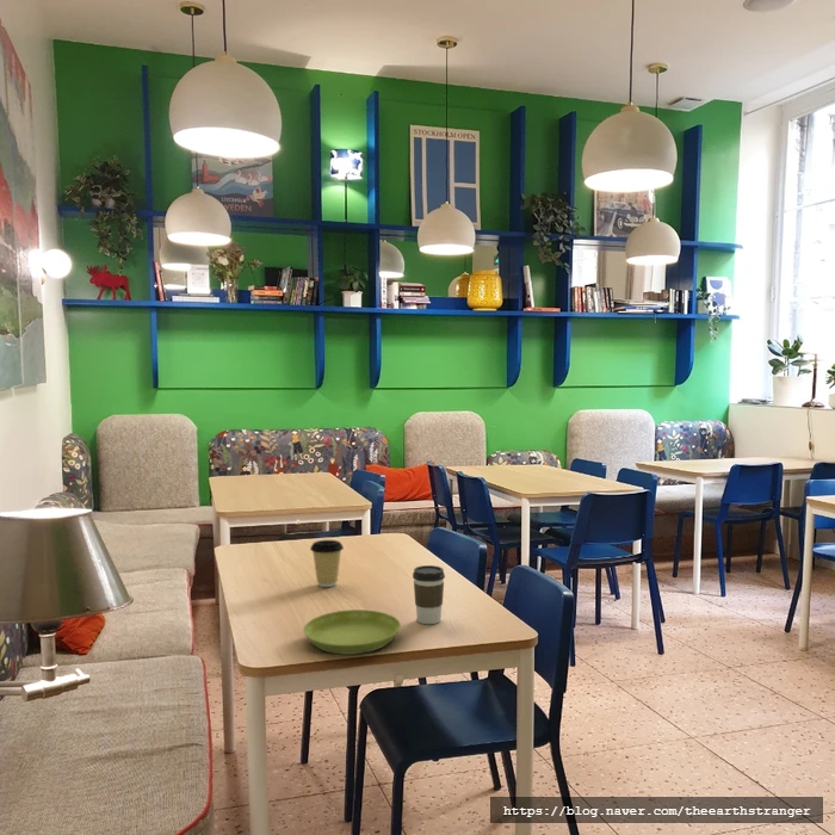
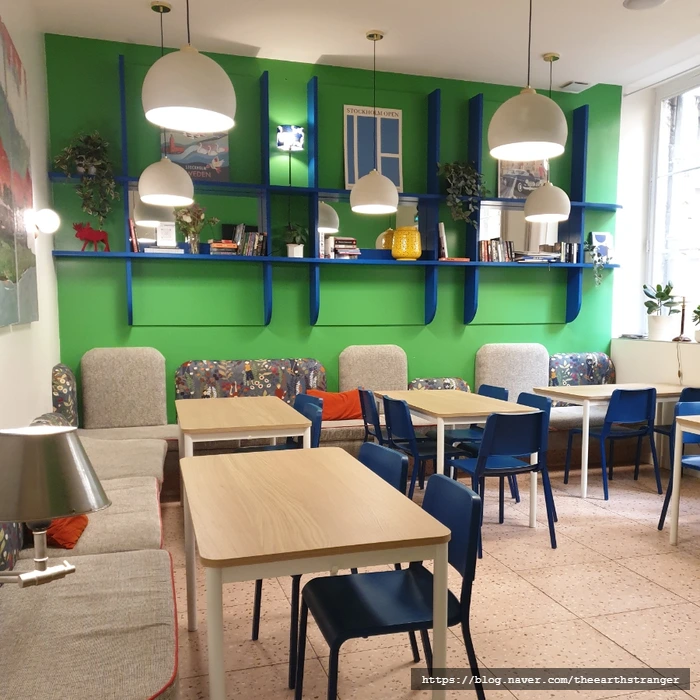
- saucer [302,608,402,656]
- coffee cup [309,539,345,588]
- coffee cup [412,564,446,625]
